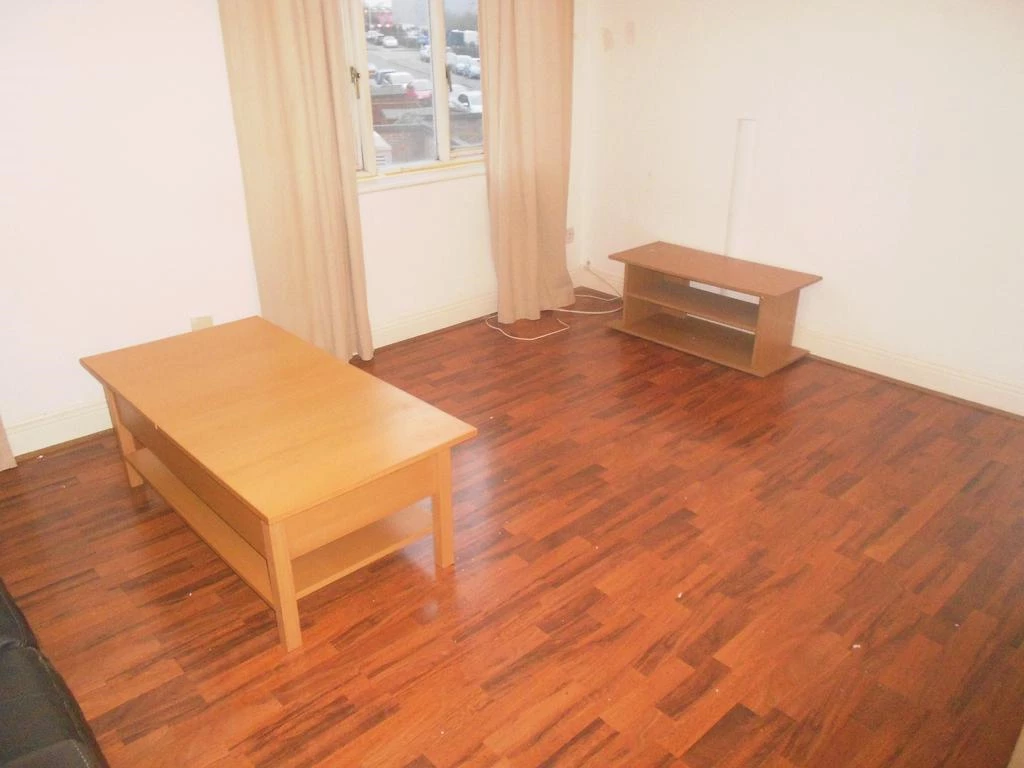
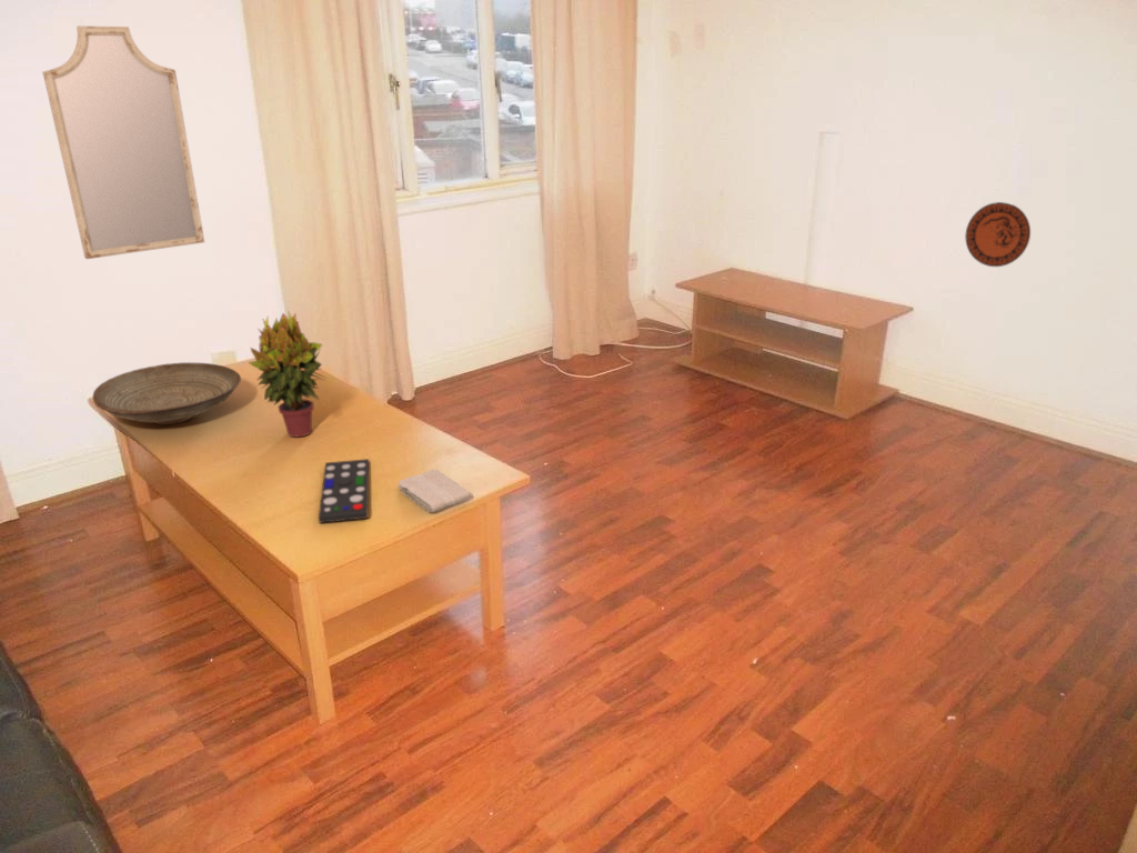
+ remote control [318,458,370,524]
+ washcloth [396,468,472,513]
+ potted plant [248,311,329,438]
+ decorative bowl [91,361,242,425]
+ home mirror [42,24,205,260]
+ decorative plate [964,201,1032,268]
